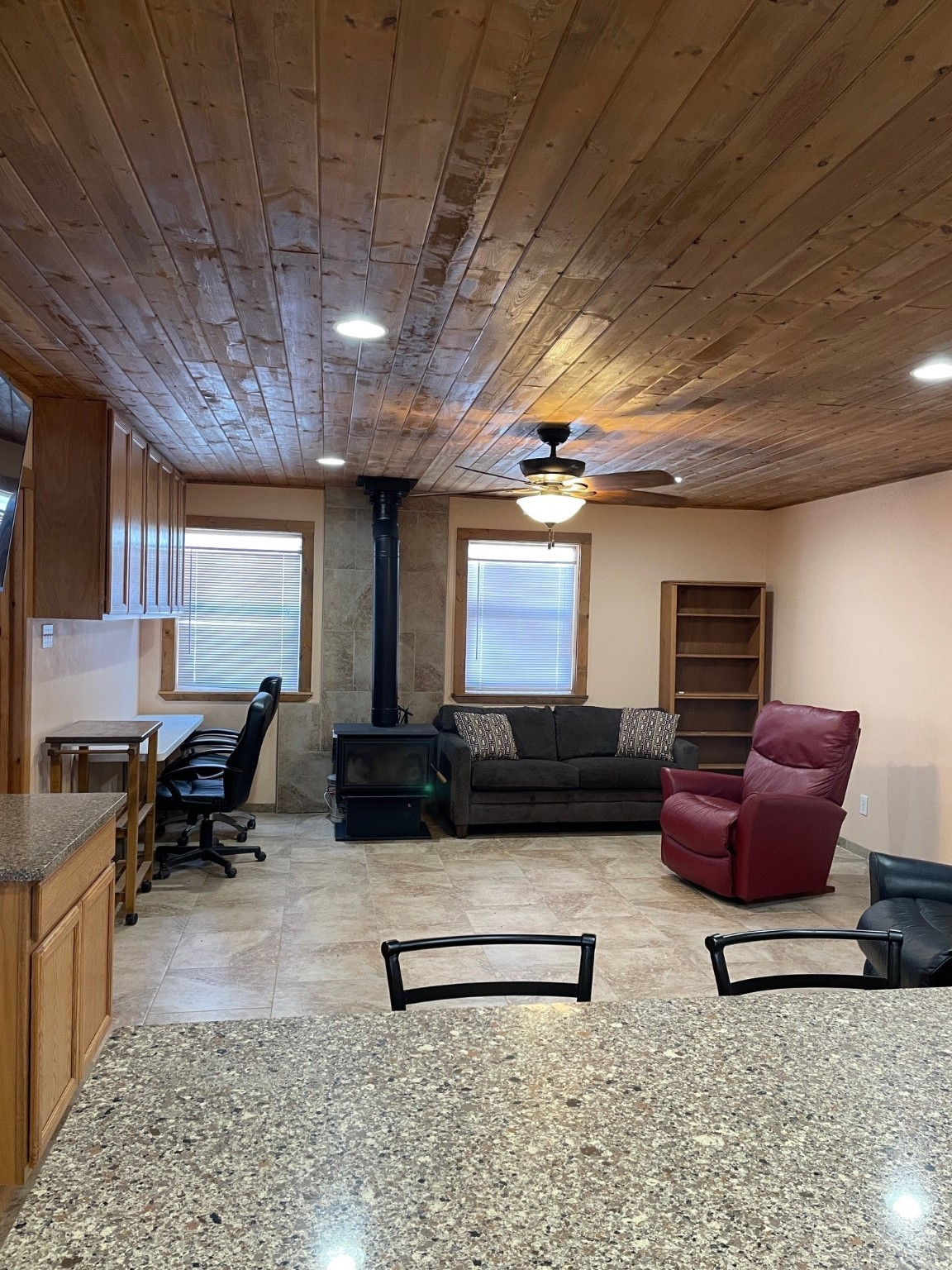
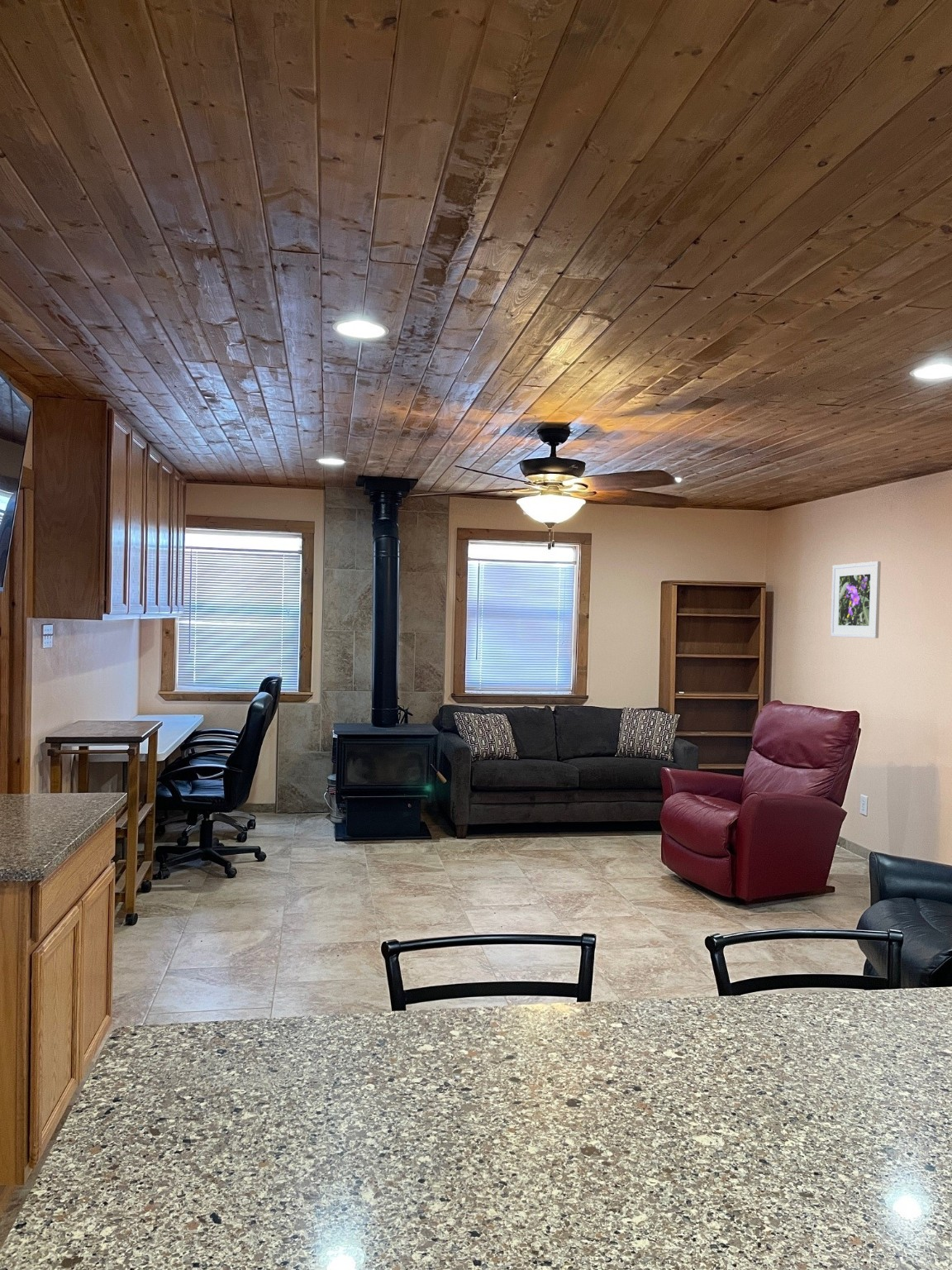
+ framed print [830,561,882,639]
